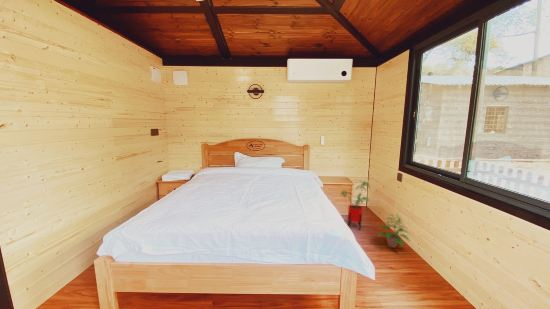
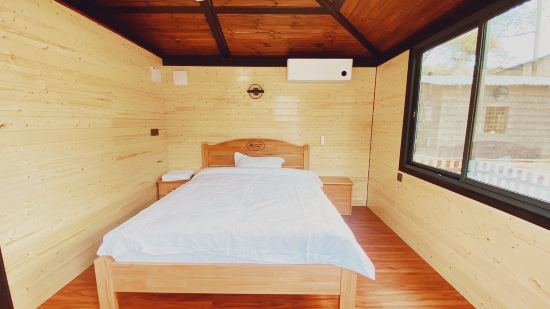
- house plant [339,180,371,231]
- potted plant [376,213,411,249]
